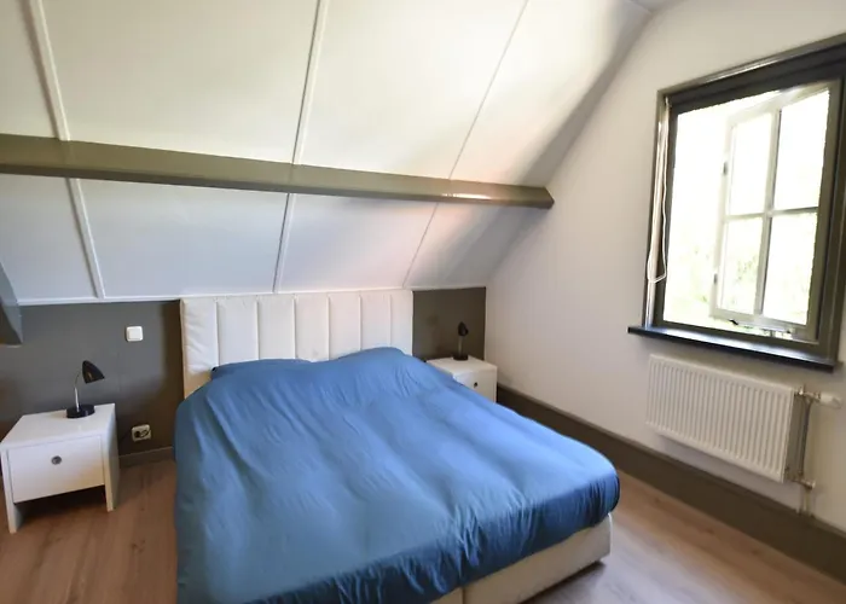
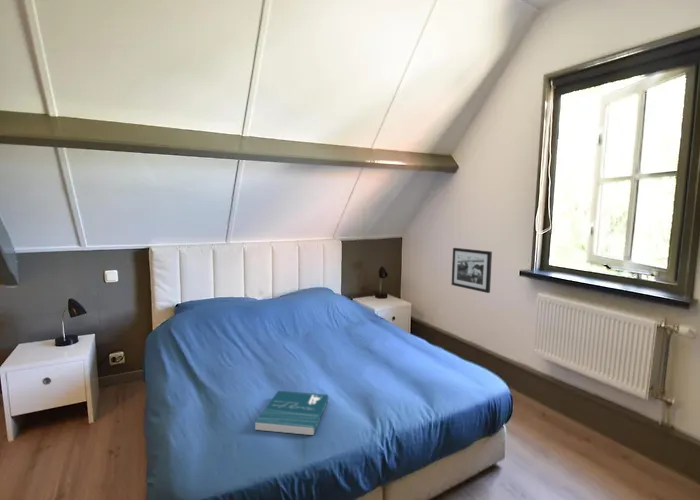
+ book [254,390,329,436]
+ picture frame [451,247,493,294]
